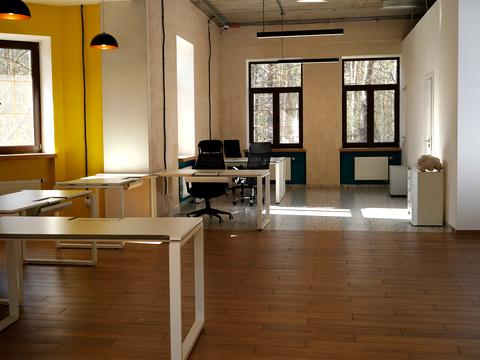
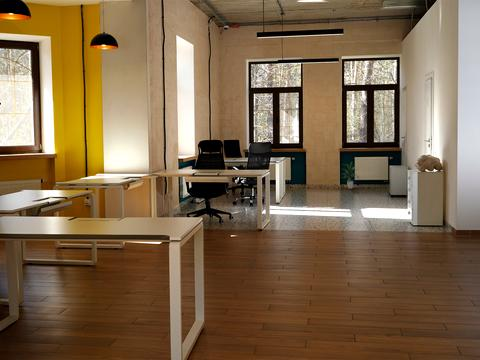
+ indoor plant [340,161,360,190]
